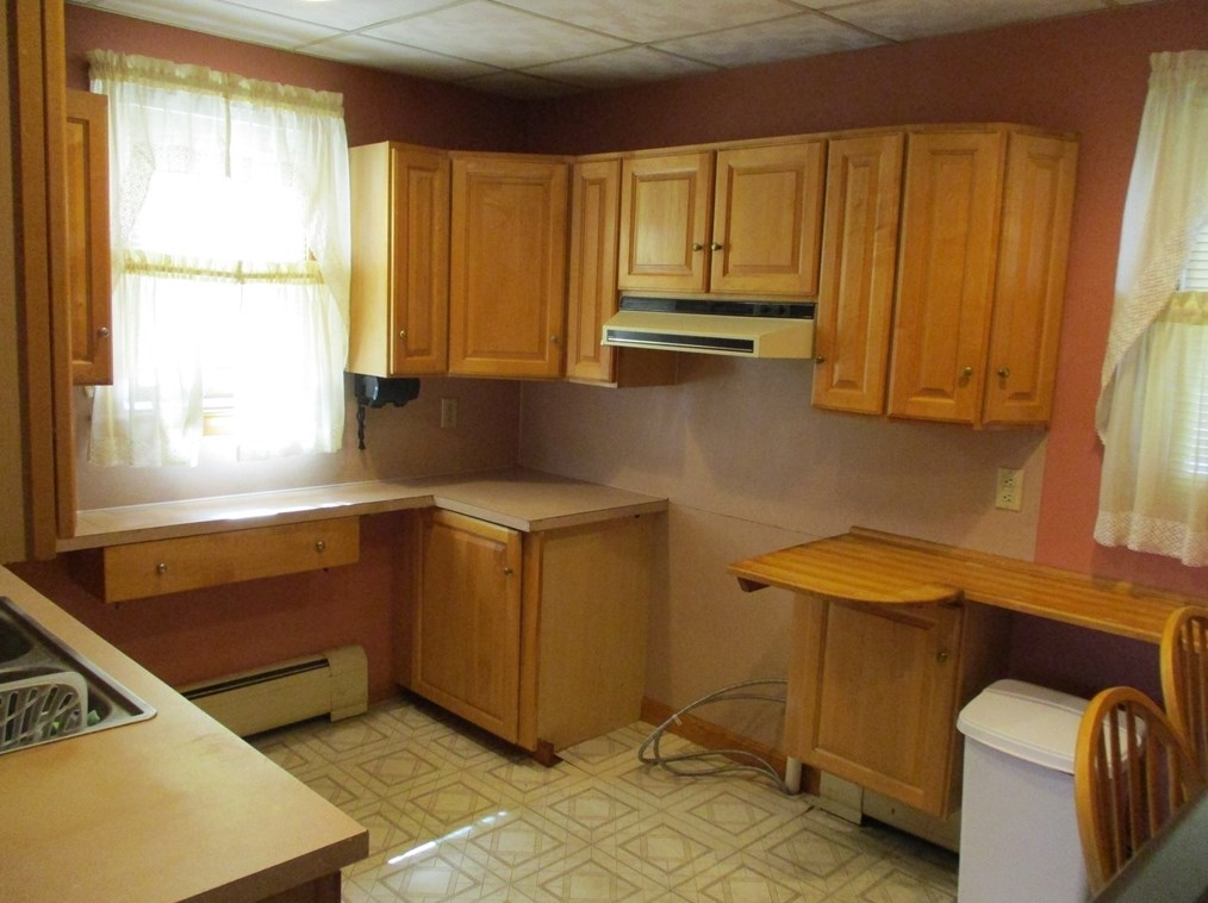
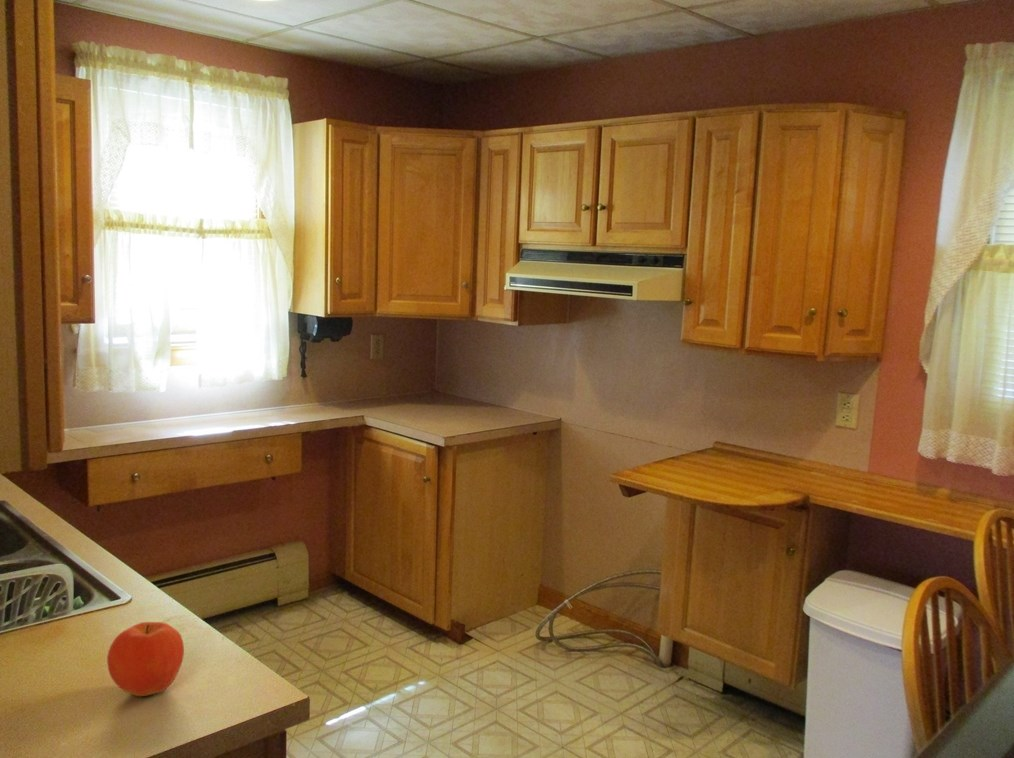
+ fruit [106,621,185,697]
